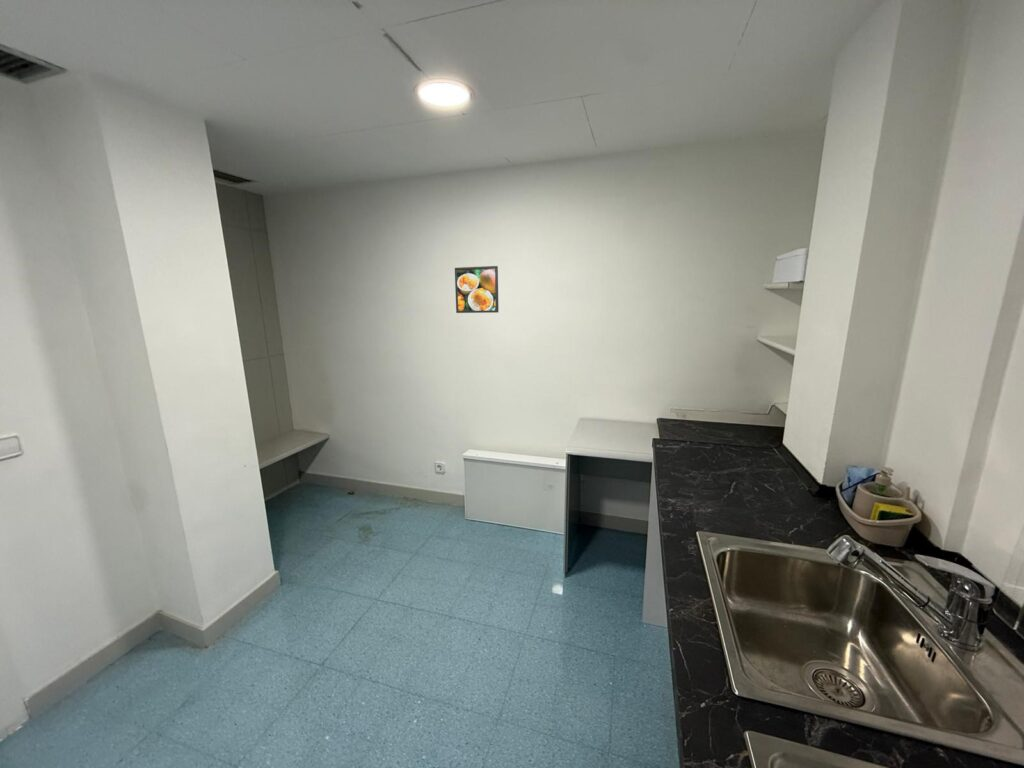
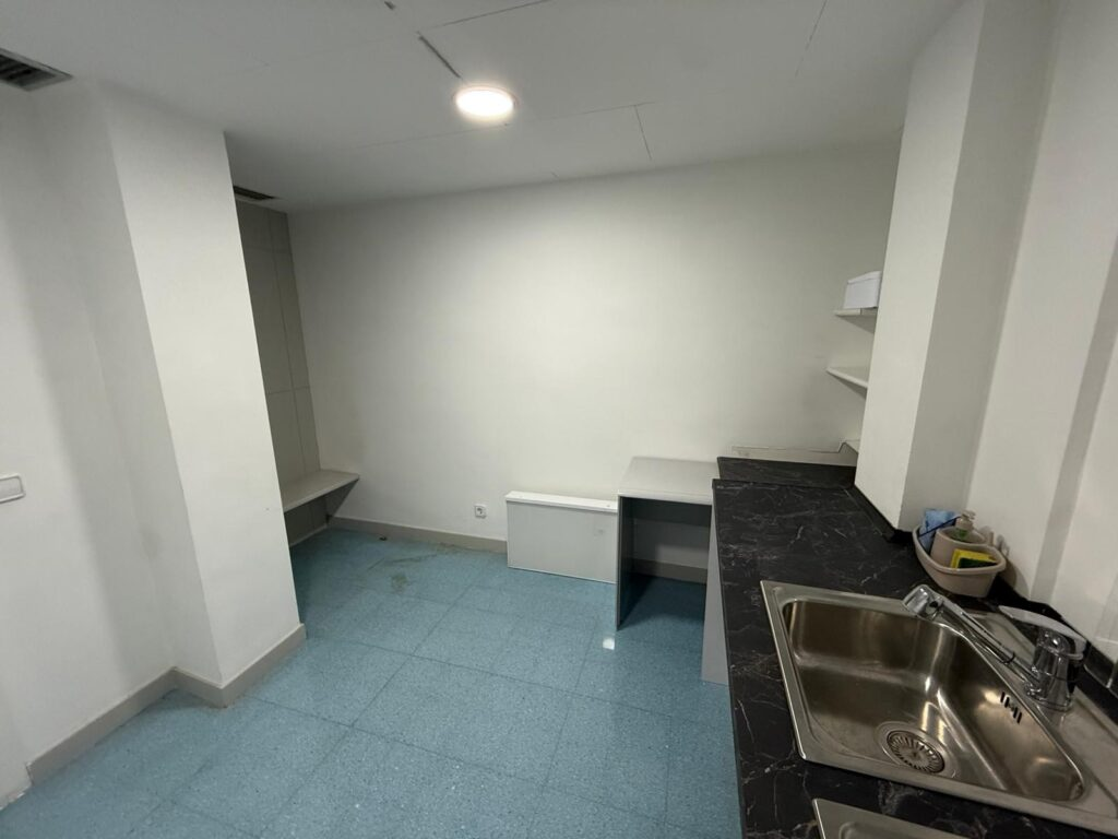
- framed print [454,265,500,314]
